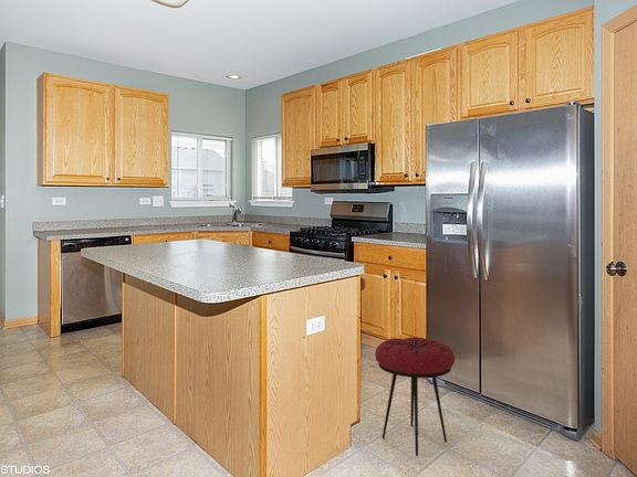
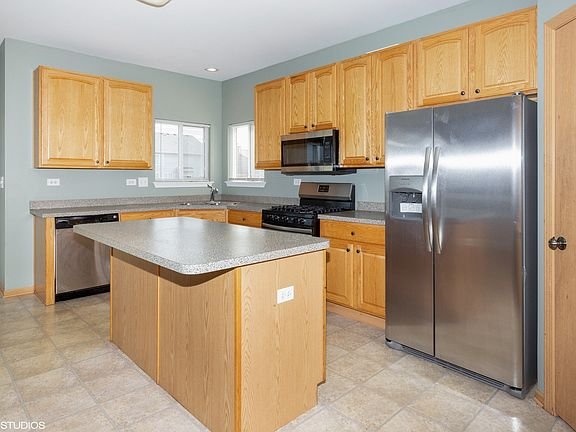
- stool [374,336,456,457]
